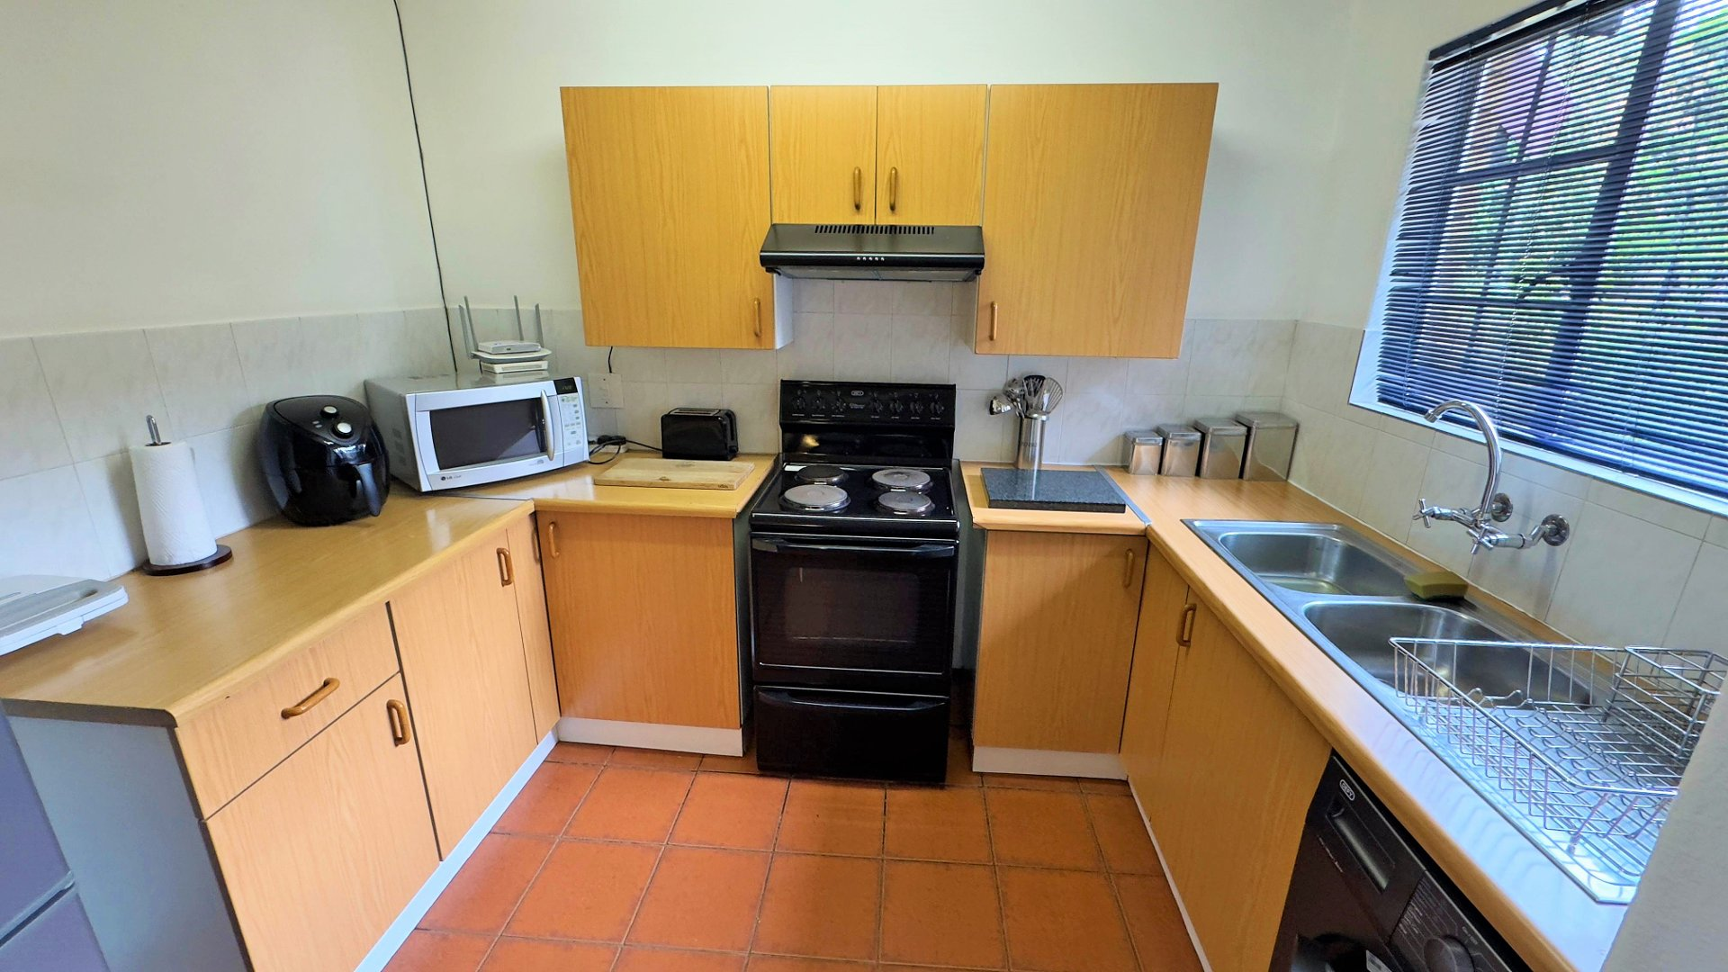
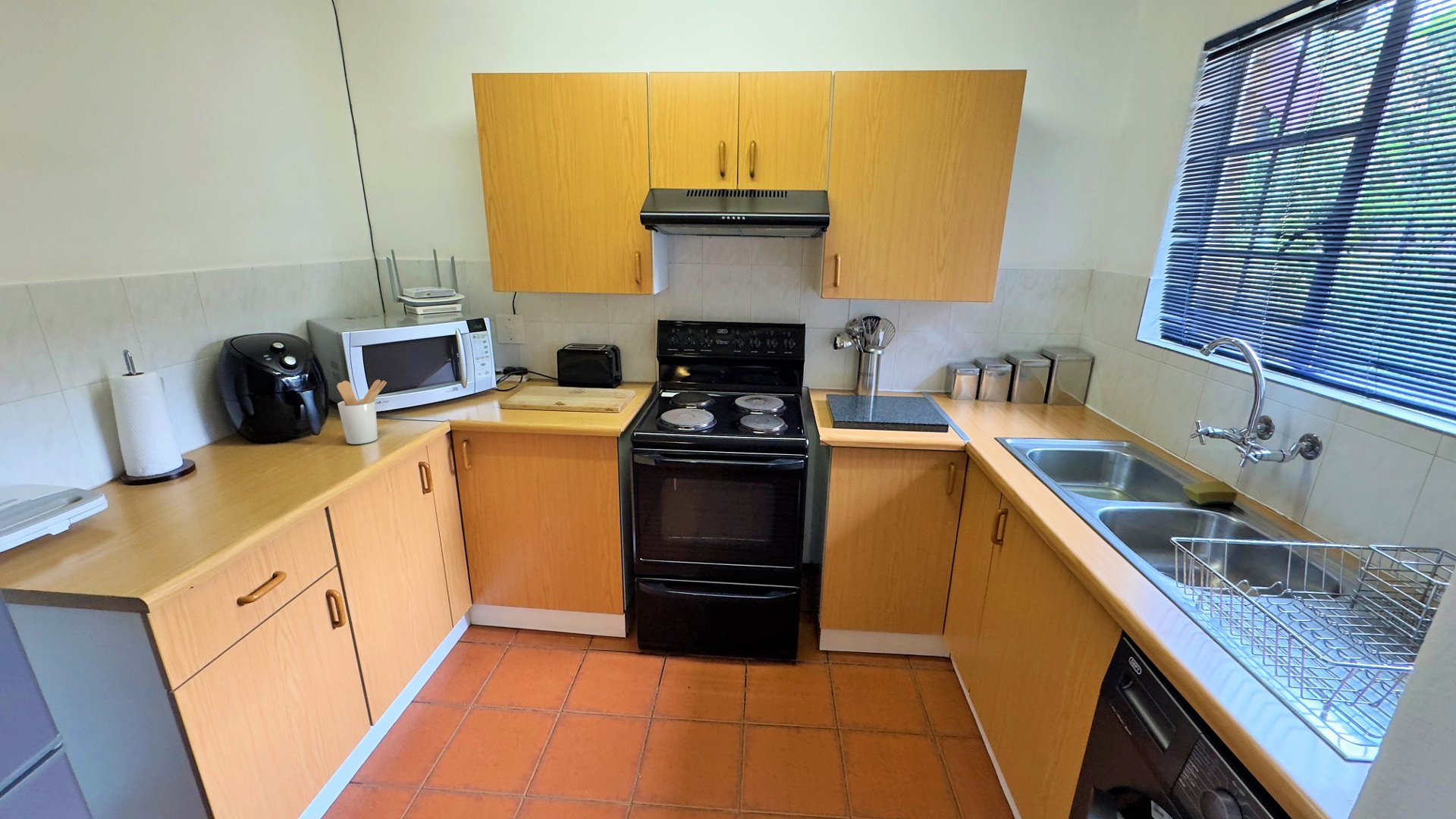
+ utensil holder [336,379,388,445]
